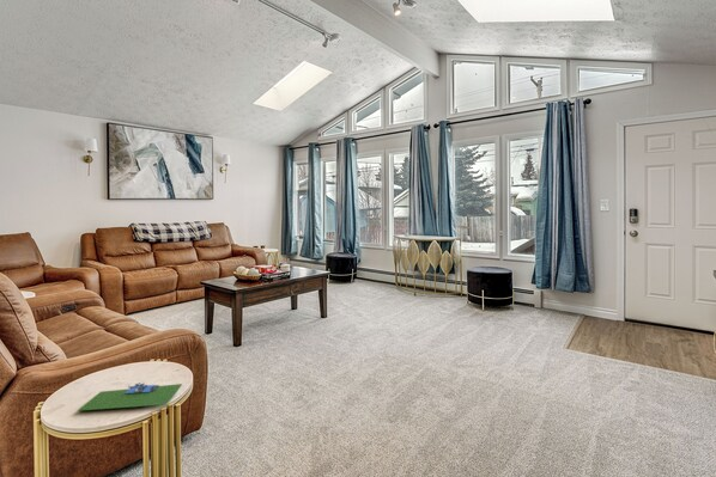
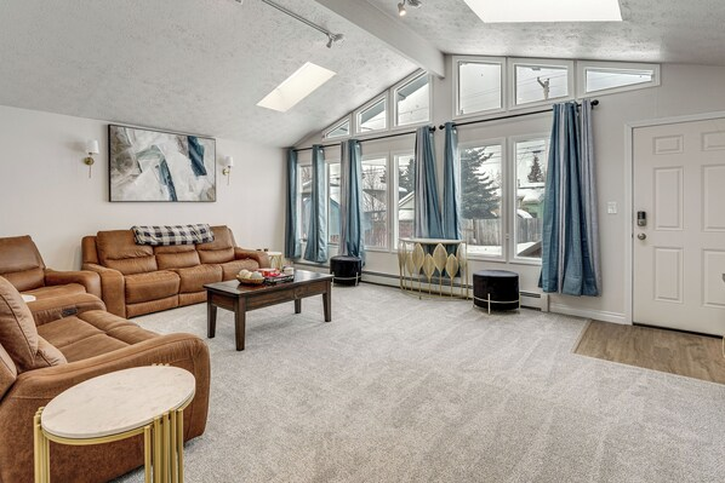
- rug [77,381,183,412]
